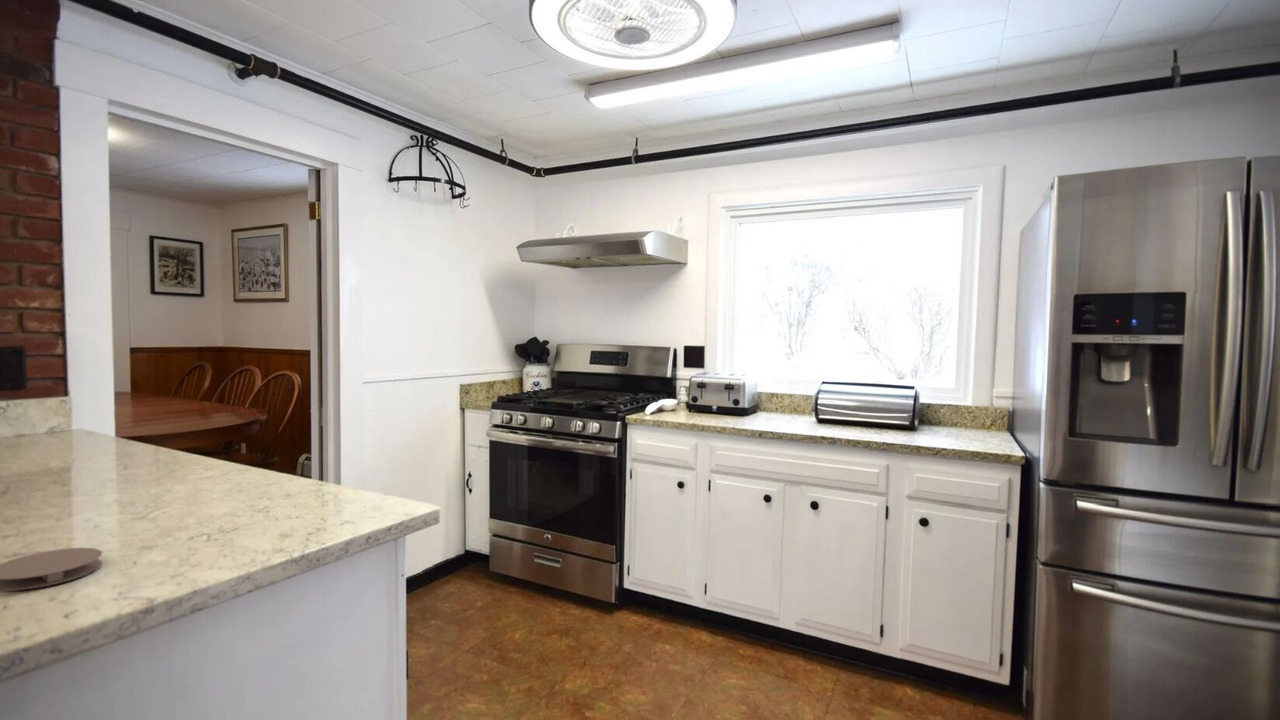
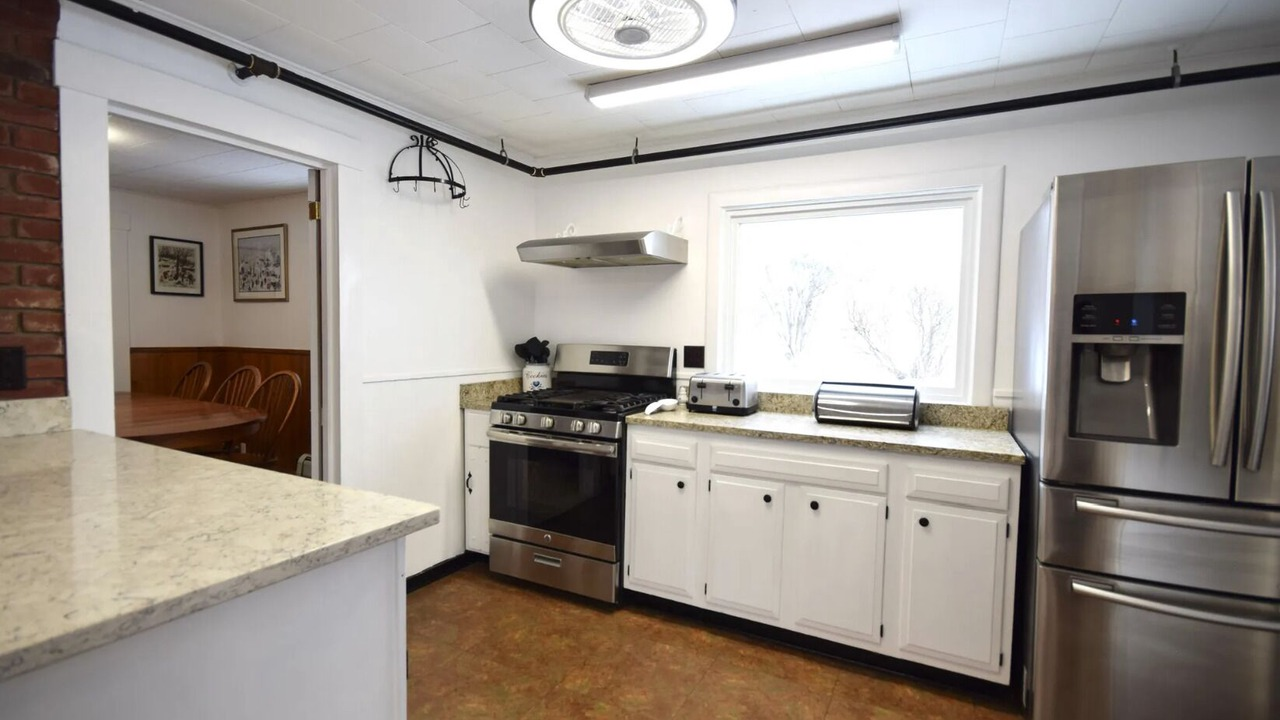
- coaster [0,547,103,592]
